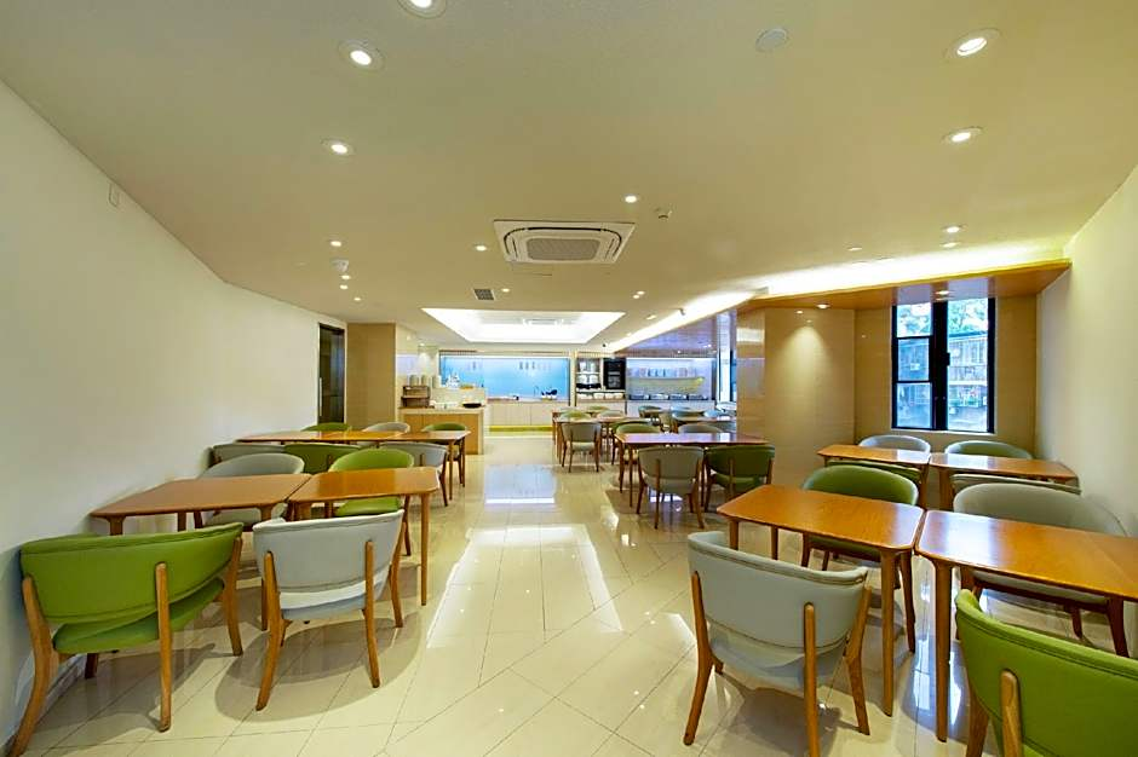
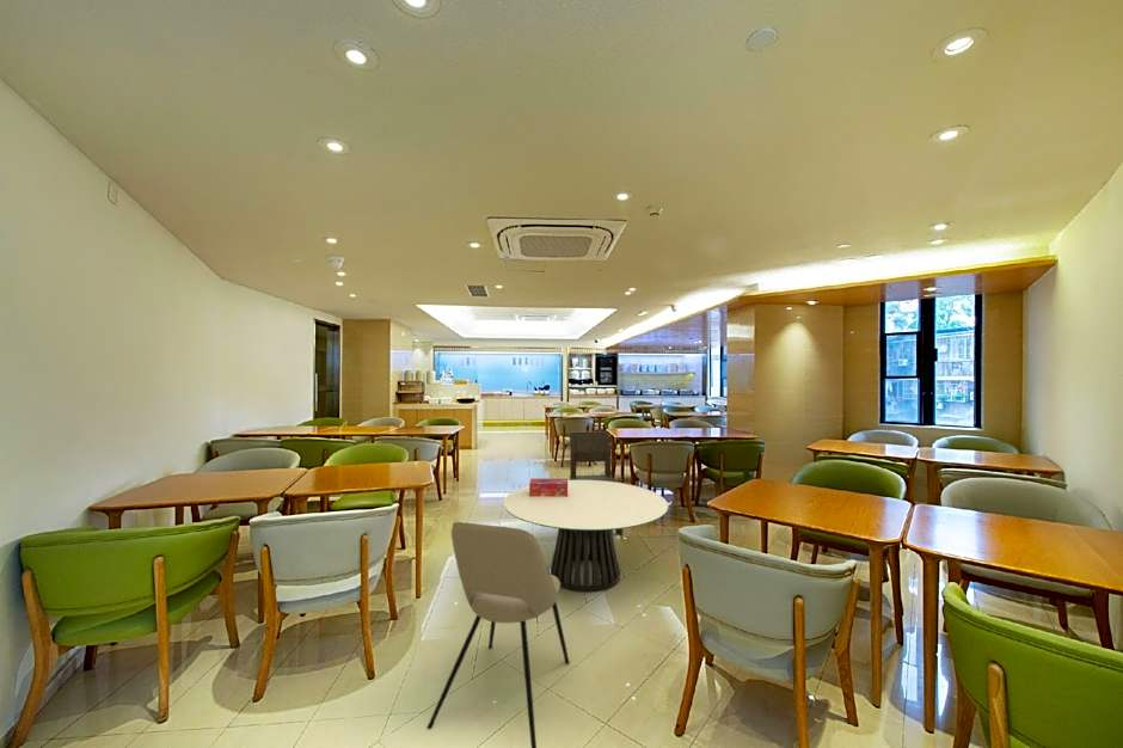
+ dining table [503,479,669,594]
+ dining chair [569,430,624,537]
+ tissue box [528,477,569,497]
+ dining chair [425,521,571,748]
